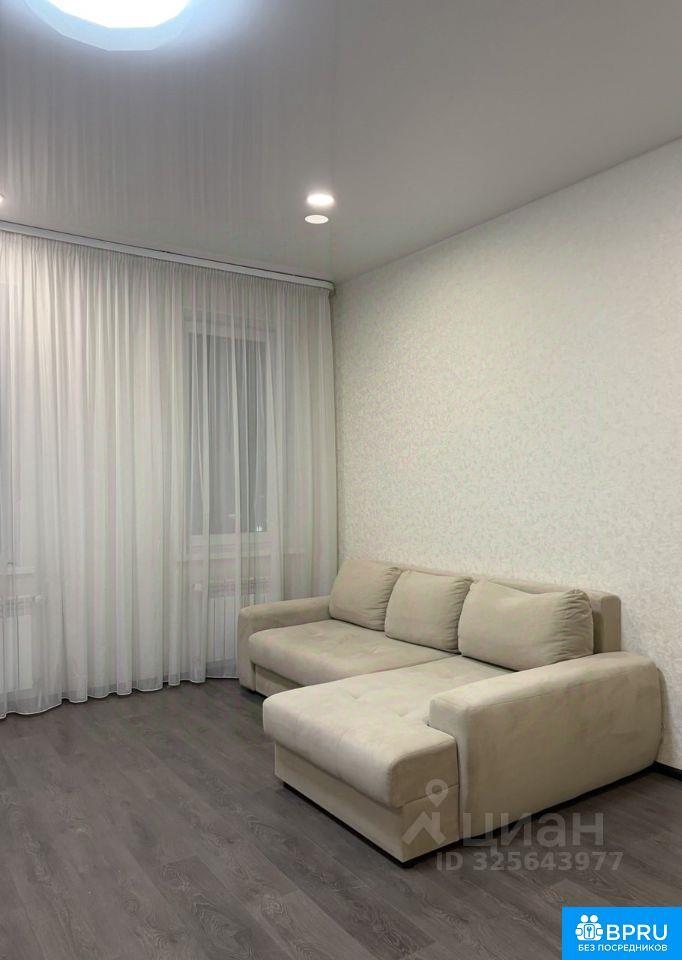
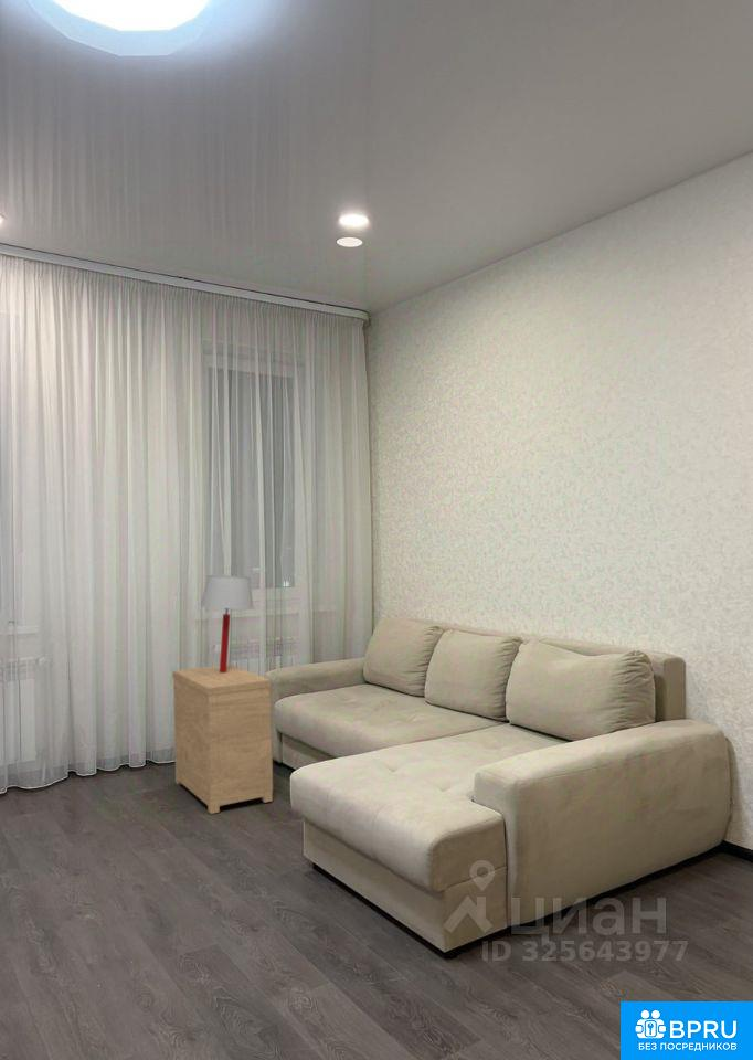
+ table lamp [199,574,255,672]
+ side table [171,664,274,815]
